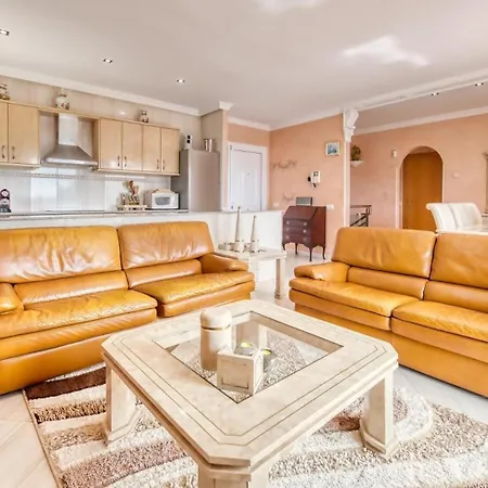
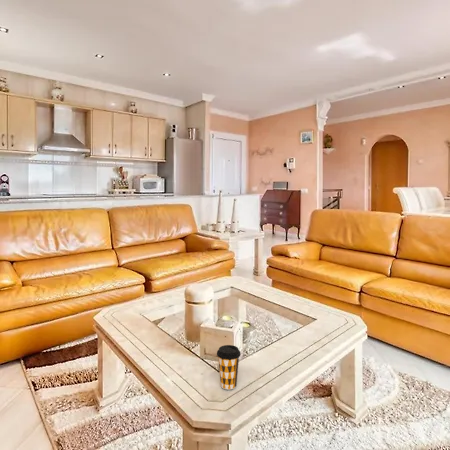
+ coffee cup [216,344,242,391]
